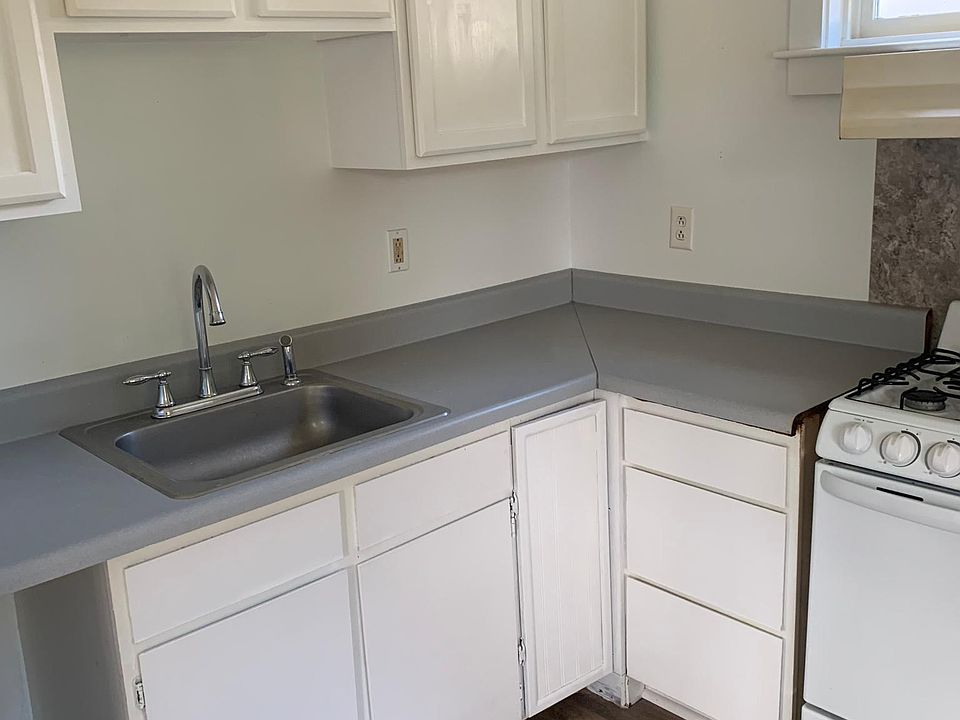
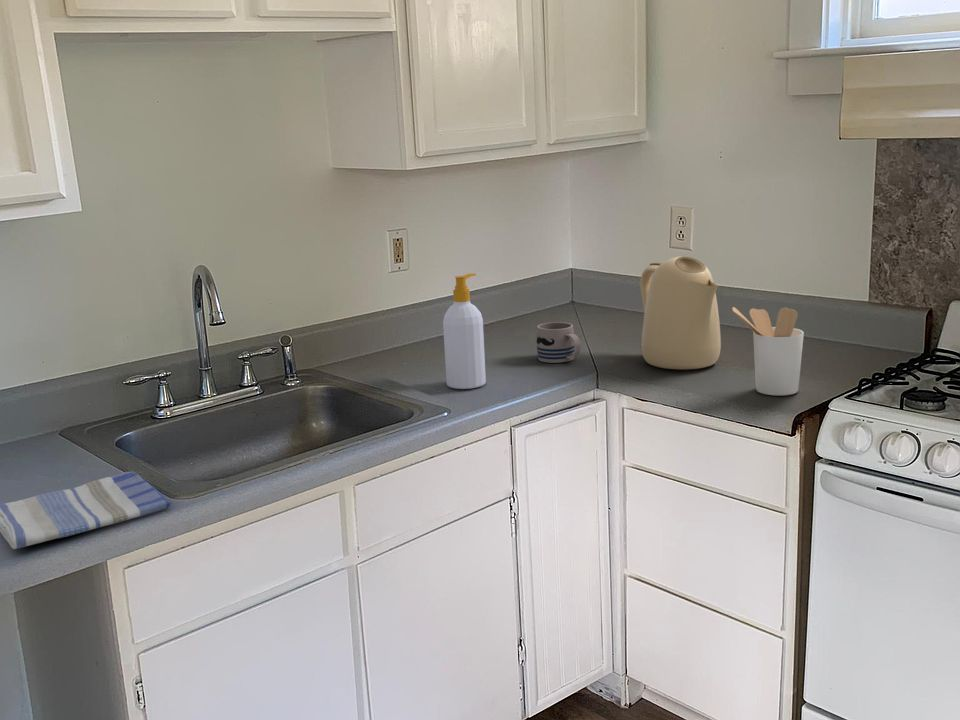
+ utensil holder [731,306,805,396]
+ dish towel [0,471,172,550]
+ kettle [639,255,722,370]
+ mug [536,321,582,364]
+ soap bottle [442,273,487,390]
